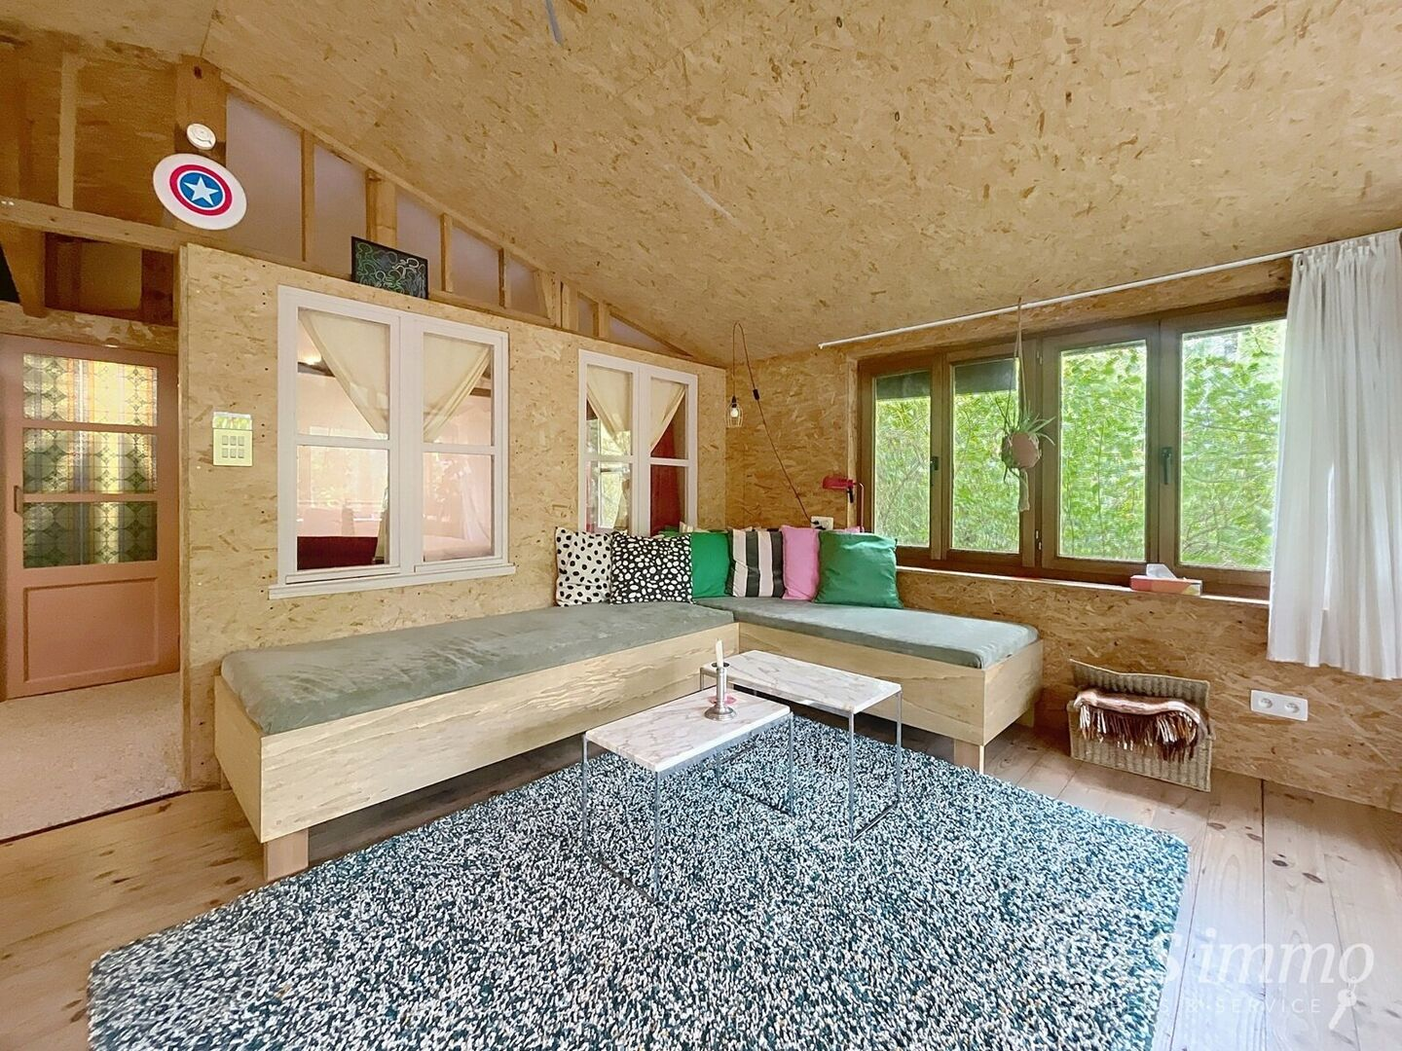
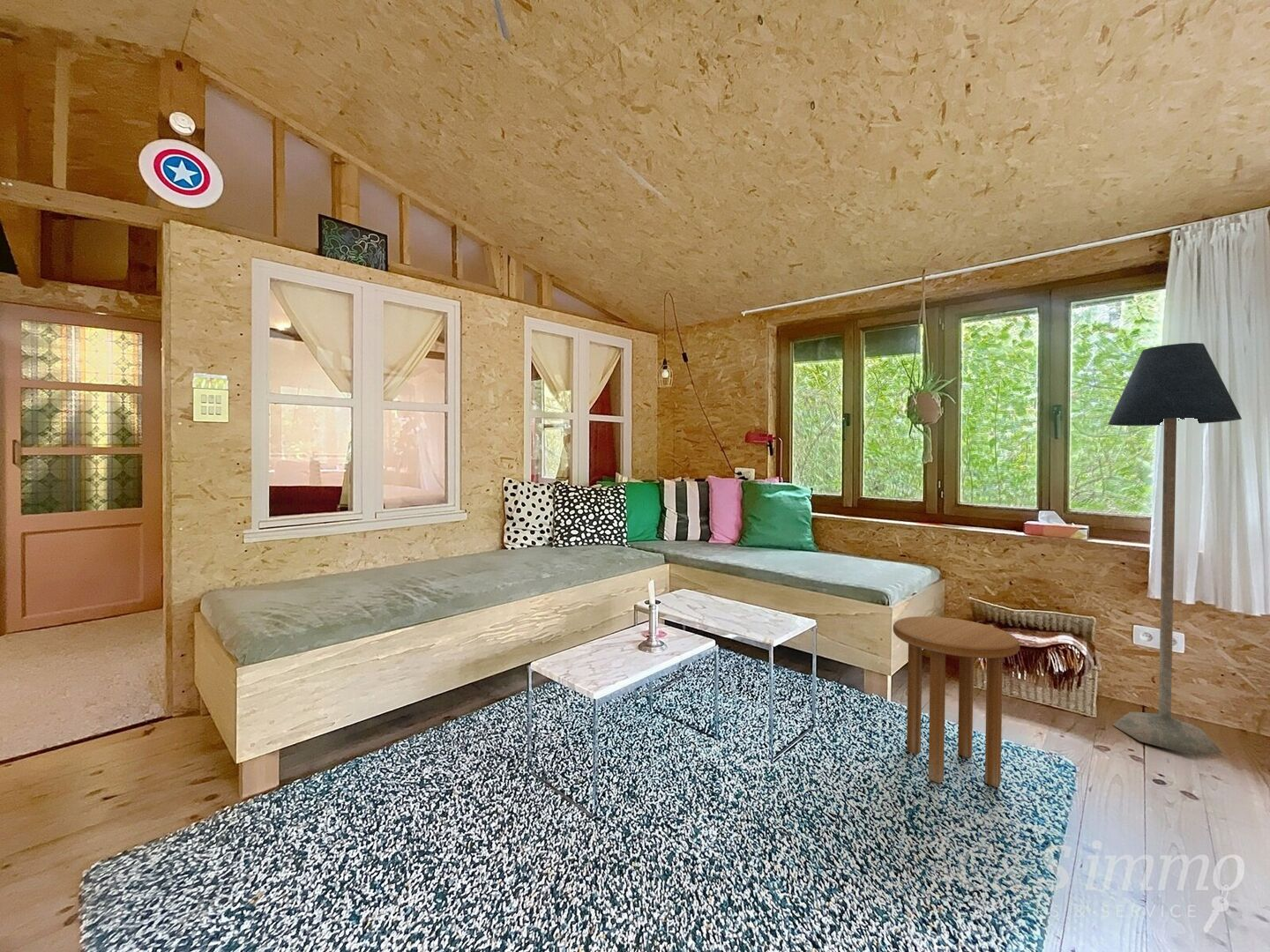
+ floor lamp [1107,342,1243,755]
+ side table [893,615,1020,788]
